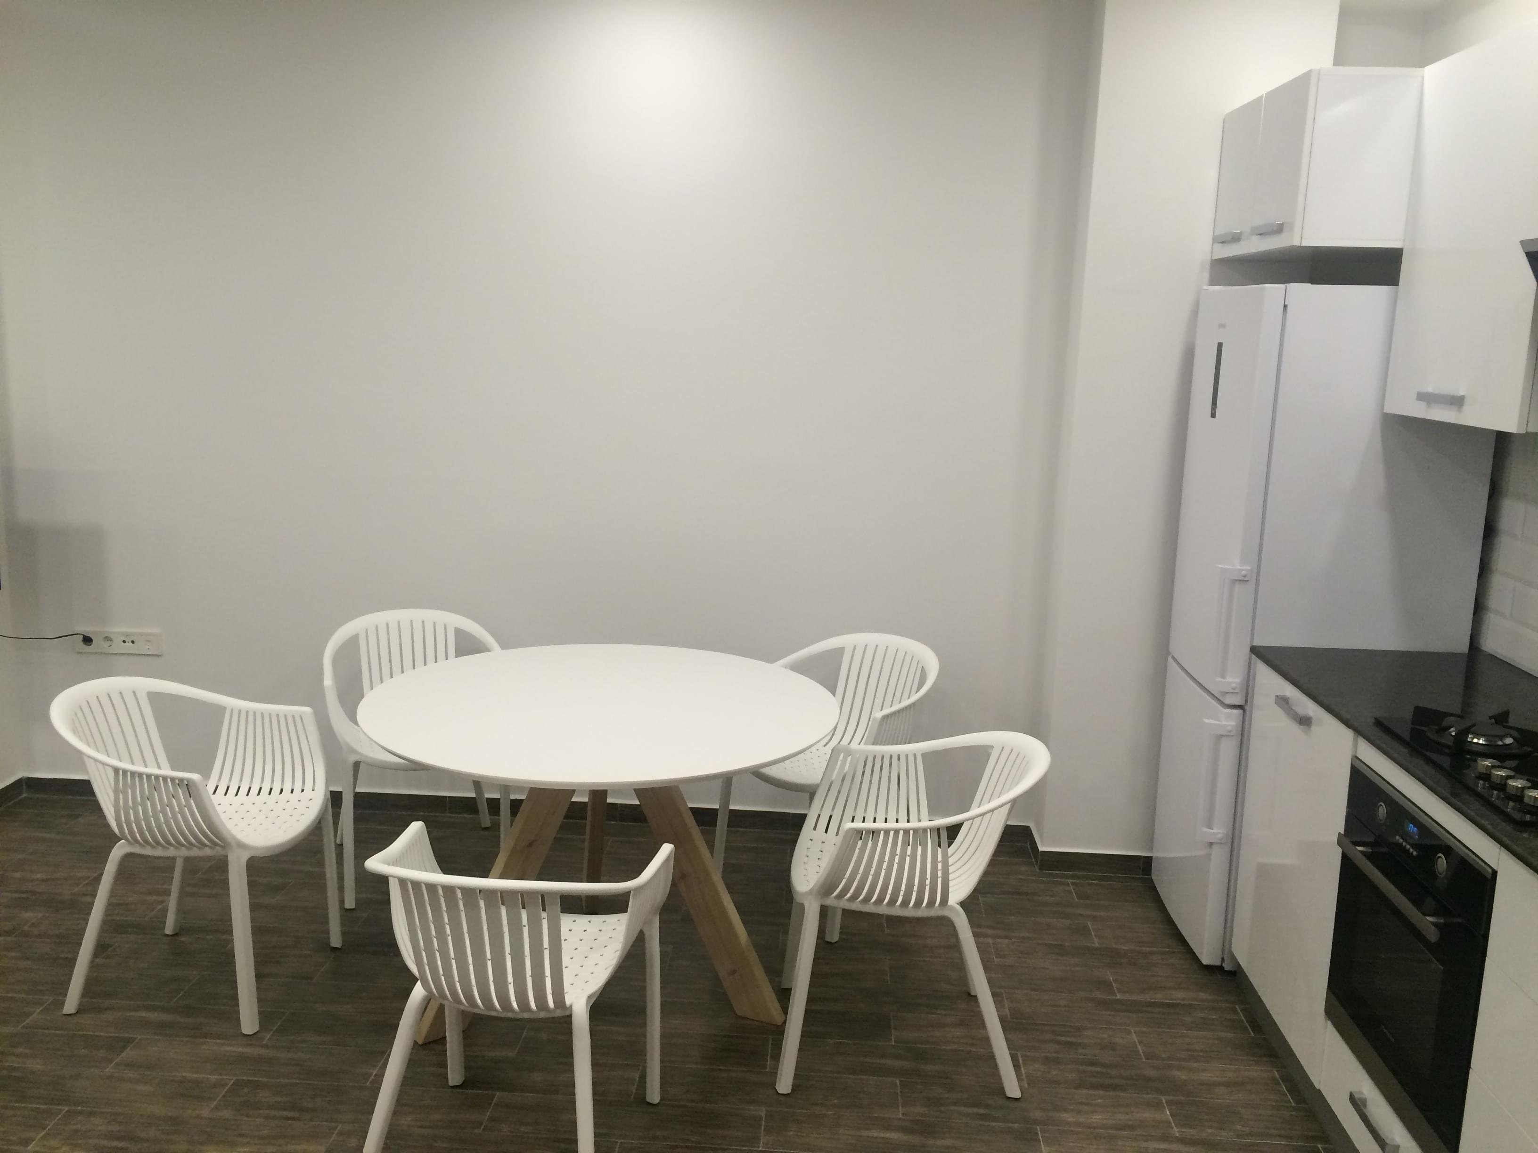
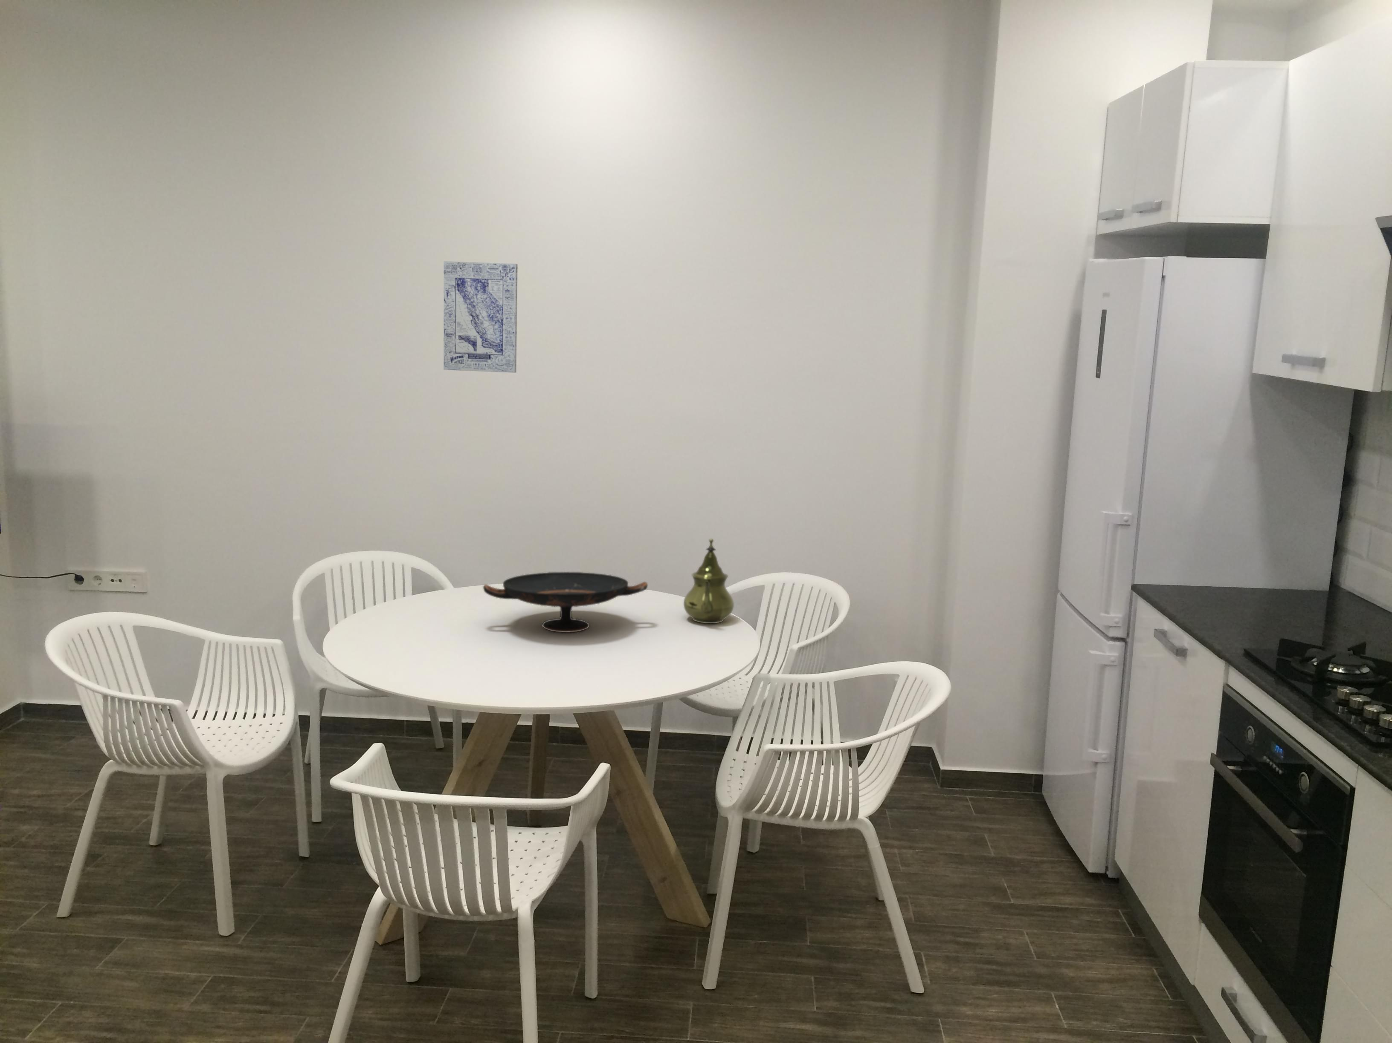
+ wall art [443,261,518,374]
+ decorative bowl [482,571,648,633]
+ teapot [683,538,734,623]
